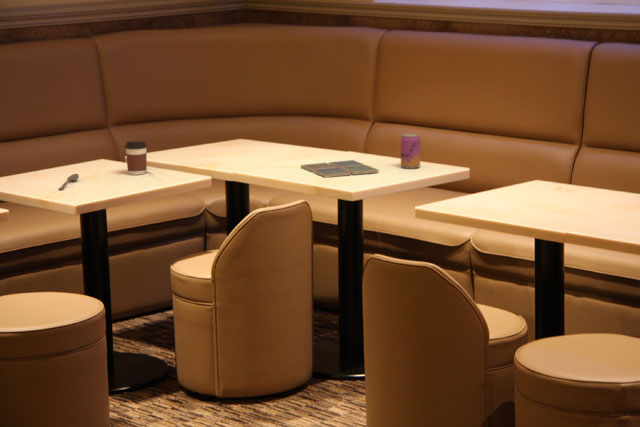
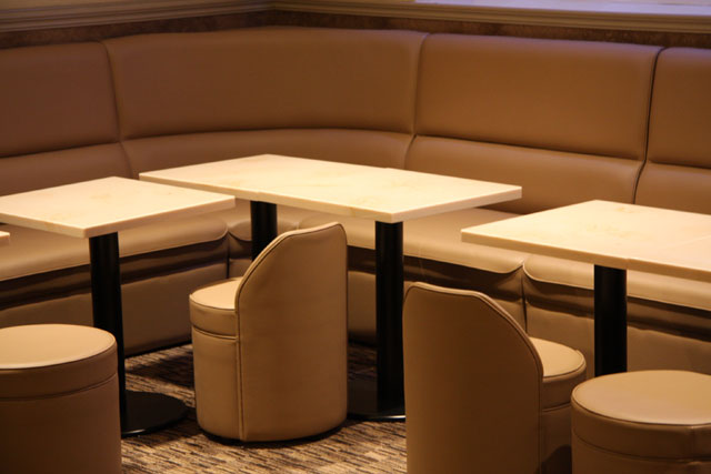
- coffee cup [124,140,148,176]
- drink coaster [300,159,380,179]
- spoon [58,173,80,191]
- beer can [400,133,421,170]
